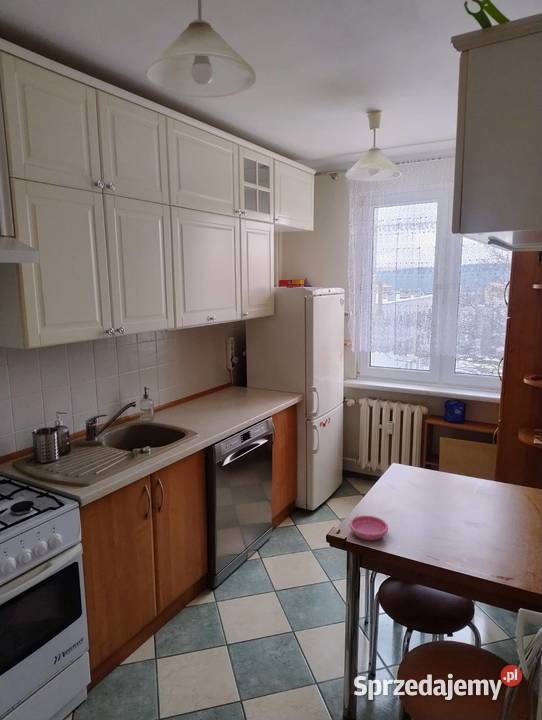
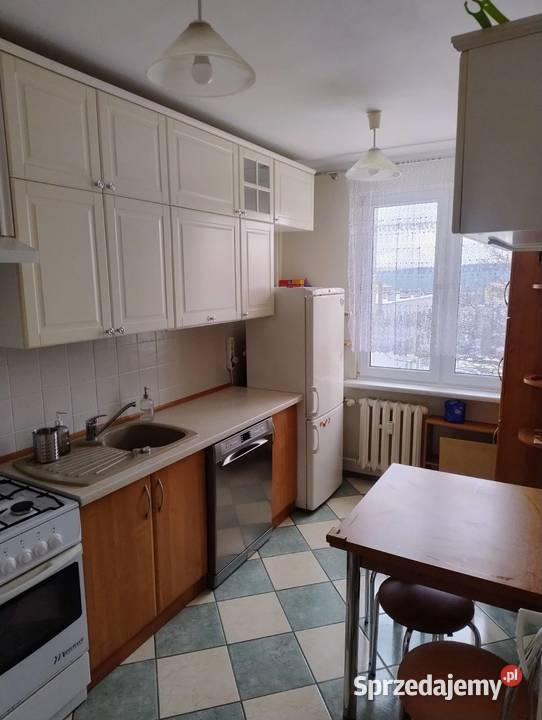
- saucer [349,514,389,541]
